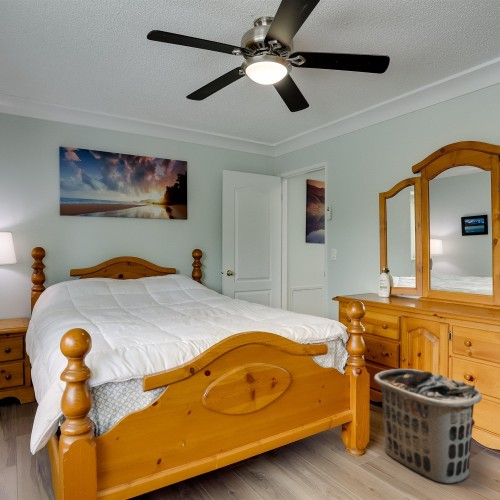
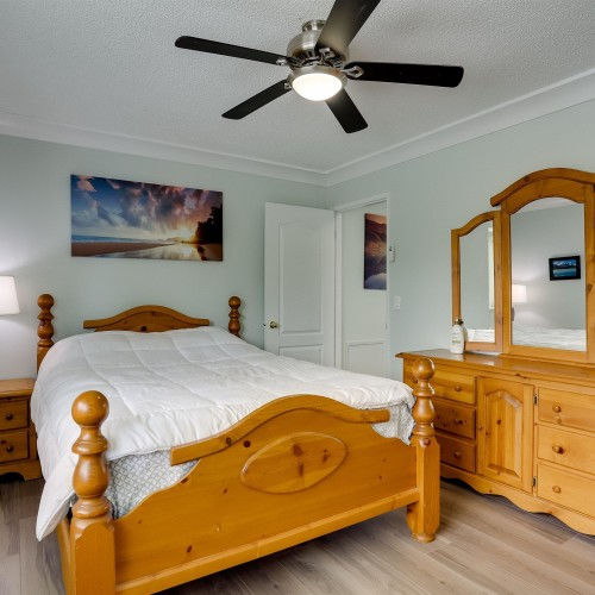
- clothes hamper [373,368,483,484]
